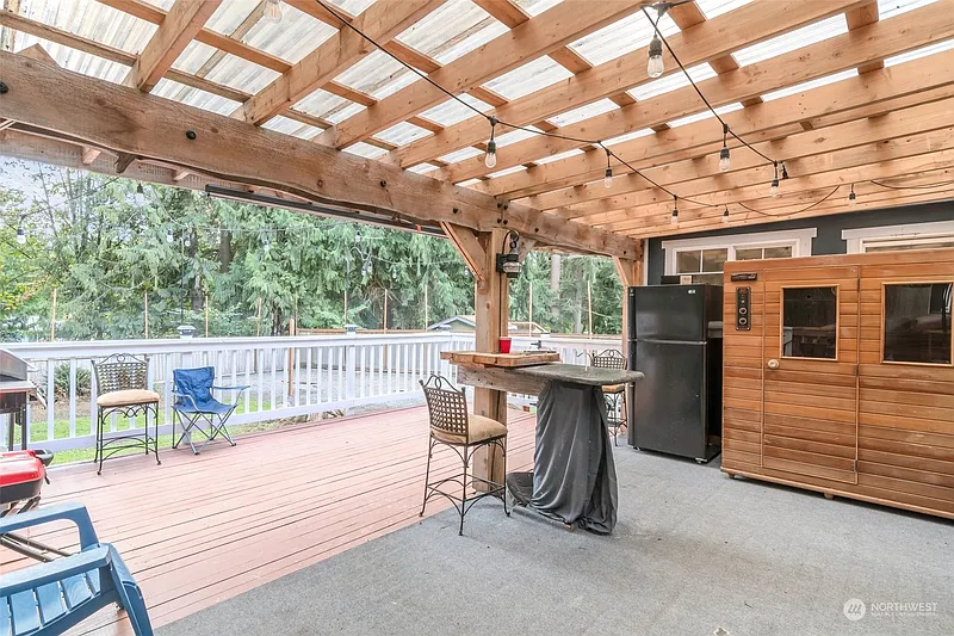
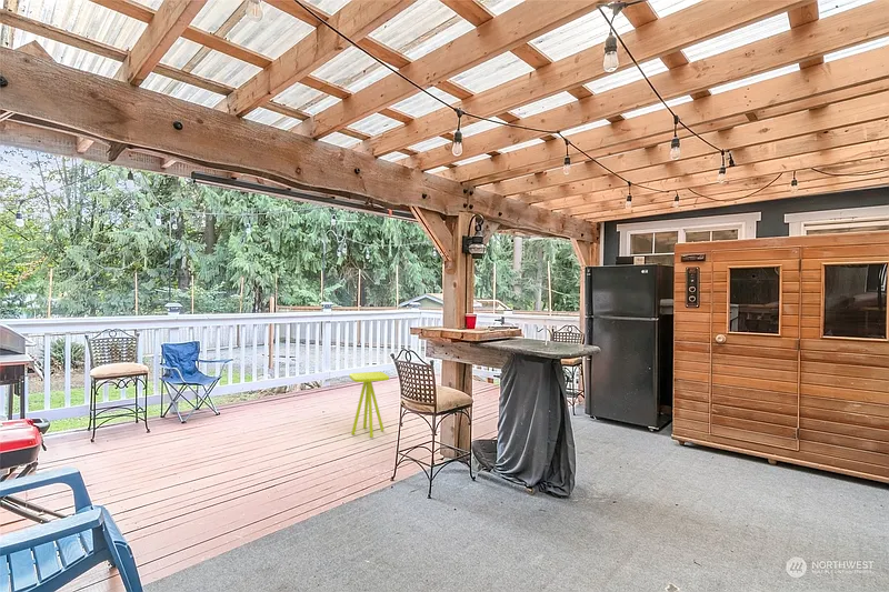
+ side table [348,371,390,438]
